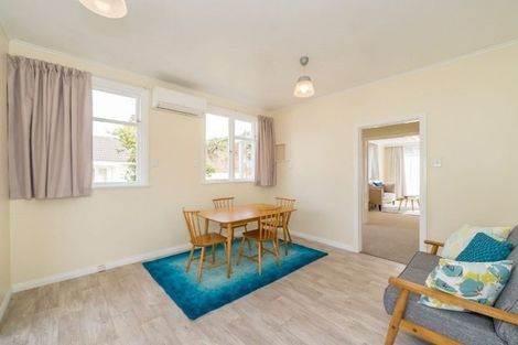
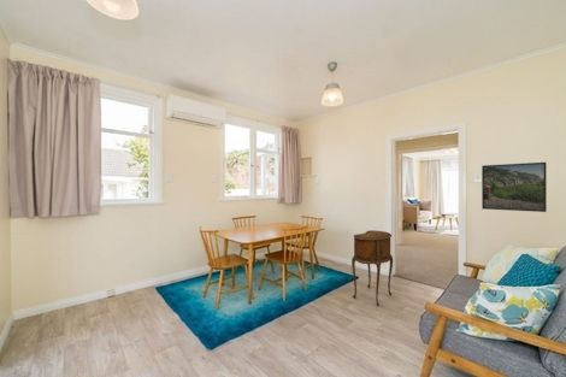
+ side table [350,229,394,307]
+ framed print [480,161,548,213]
